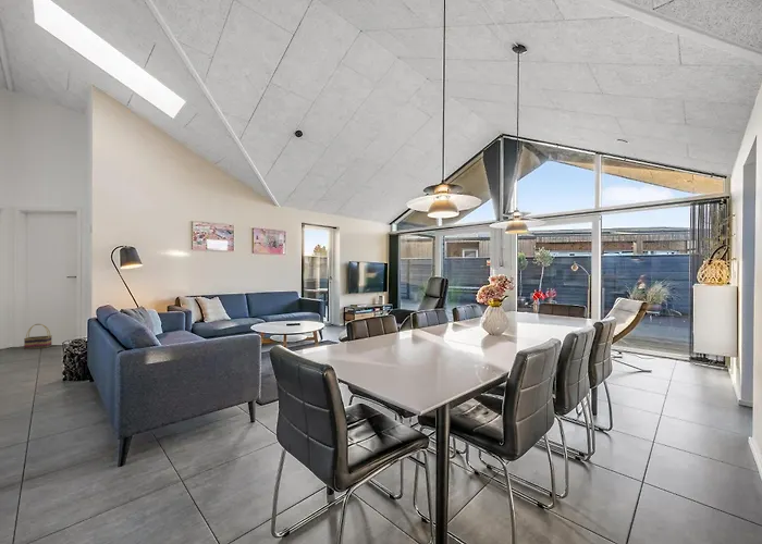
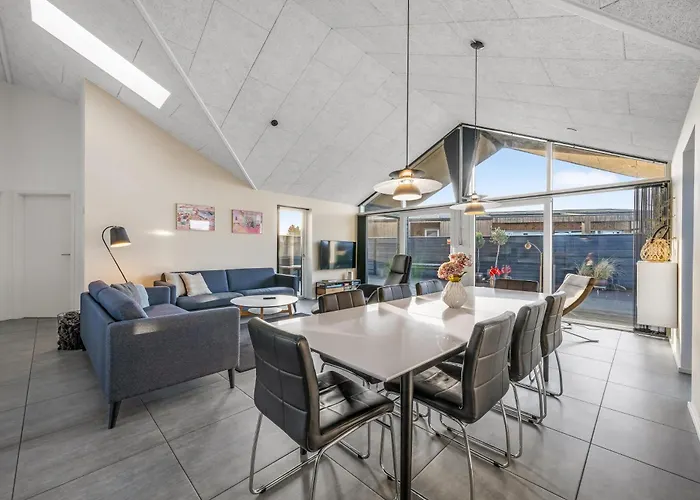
- basket [23,323,53,350]
